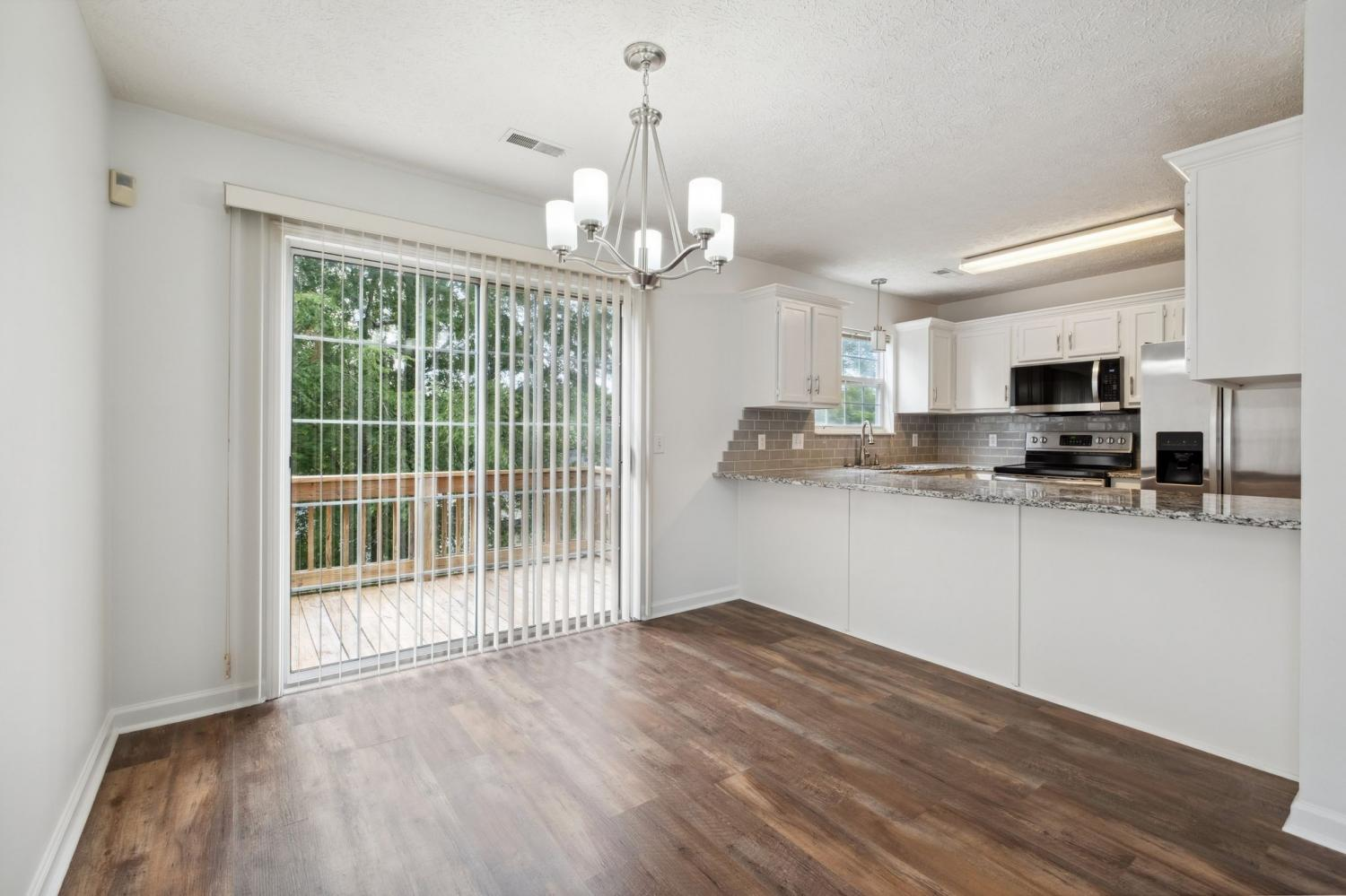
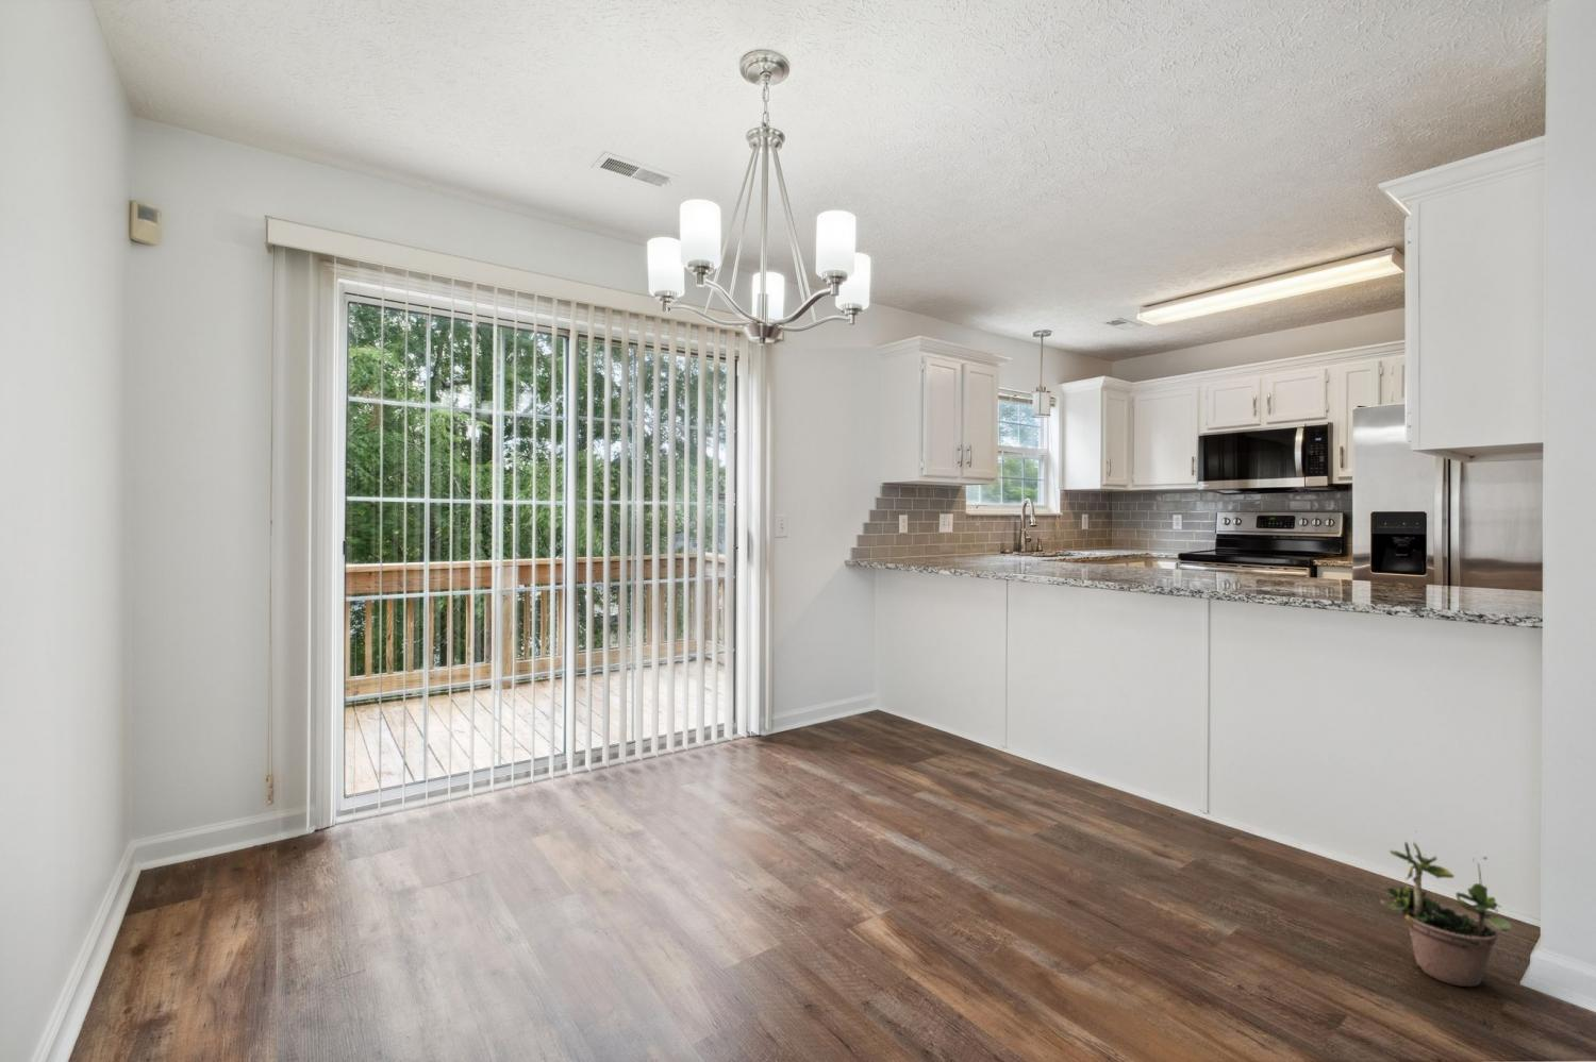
+ potted plant [1379,830,1514,987]
